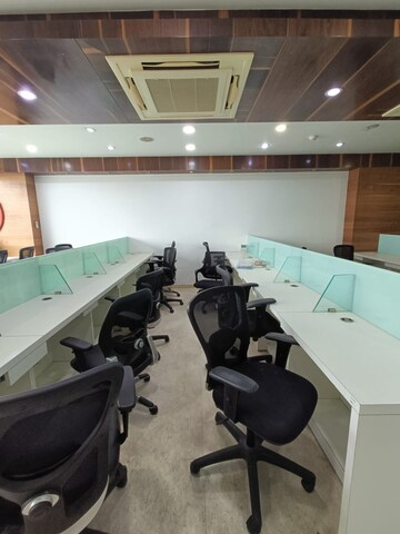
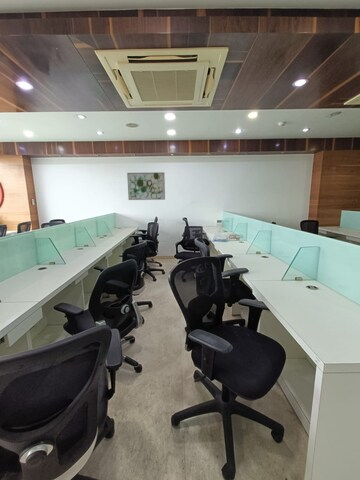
+ wall art [126,171,166,201]
